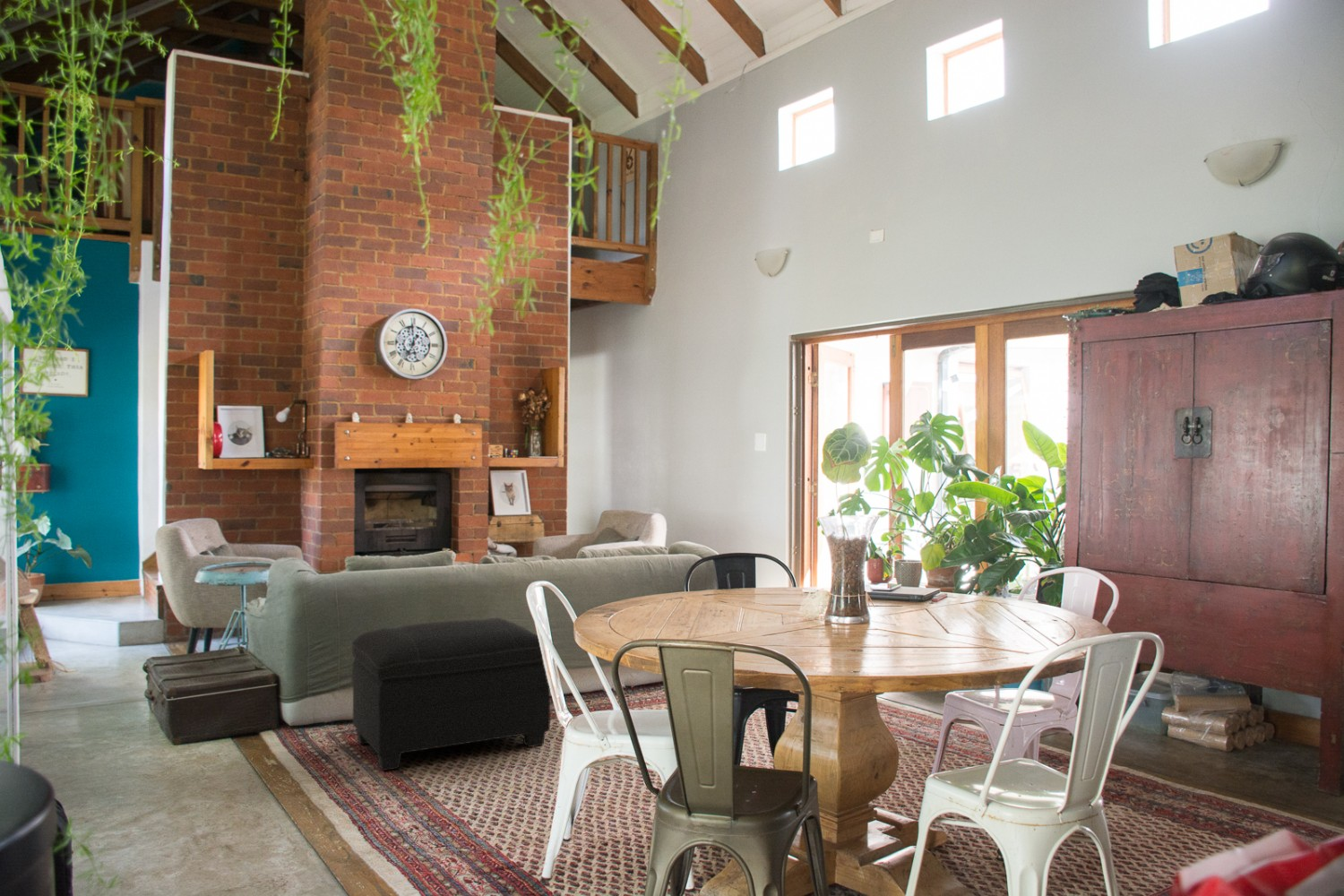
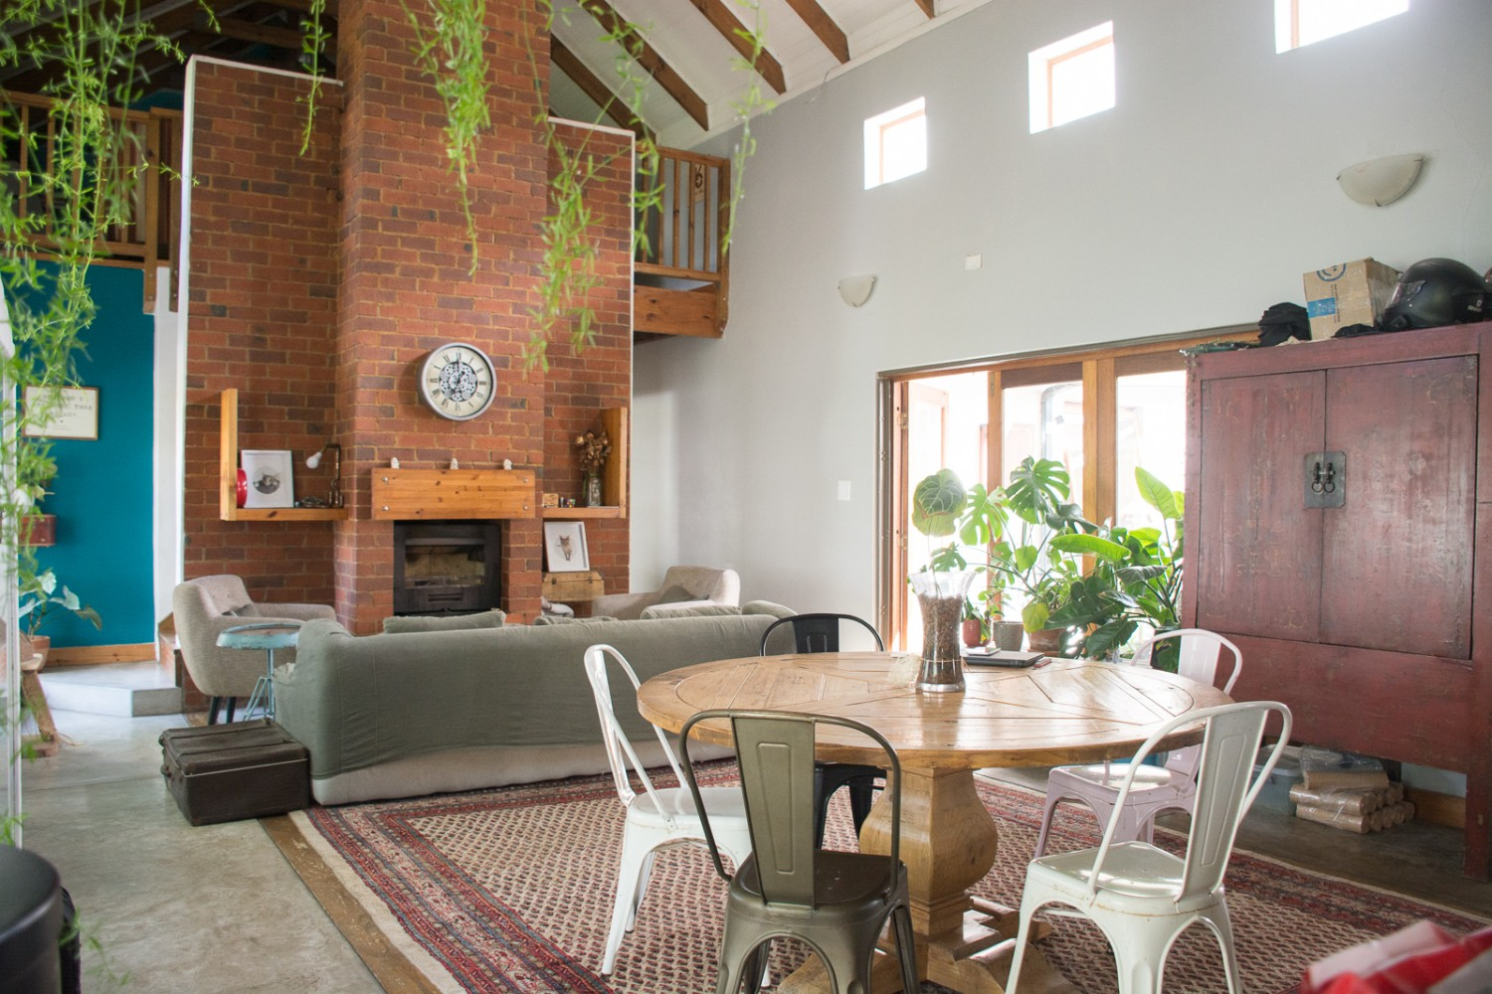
- ottoman [350,617,551,771]
